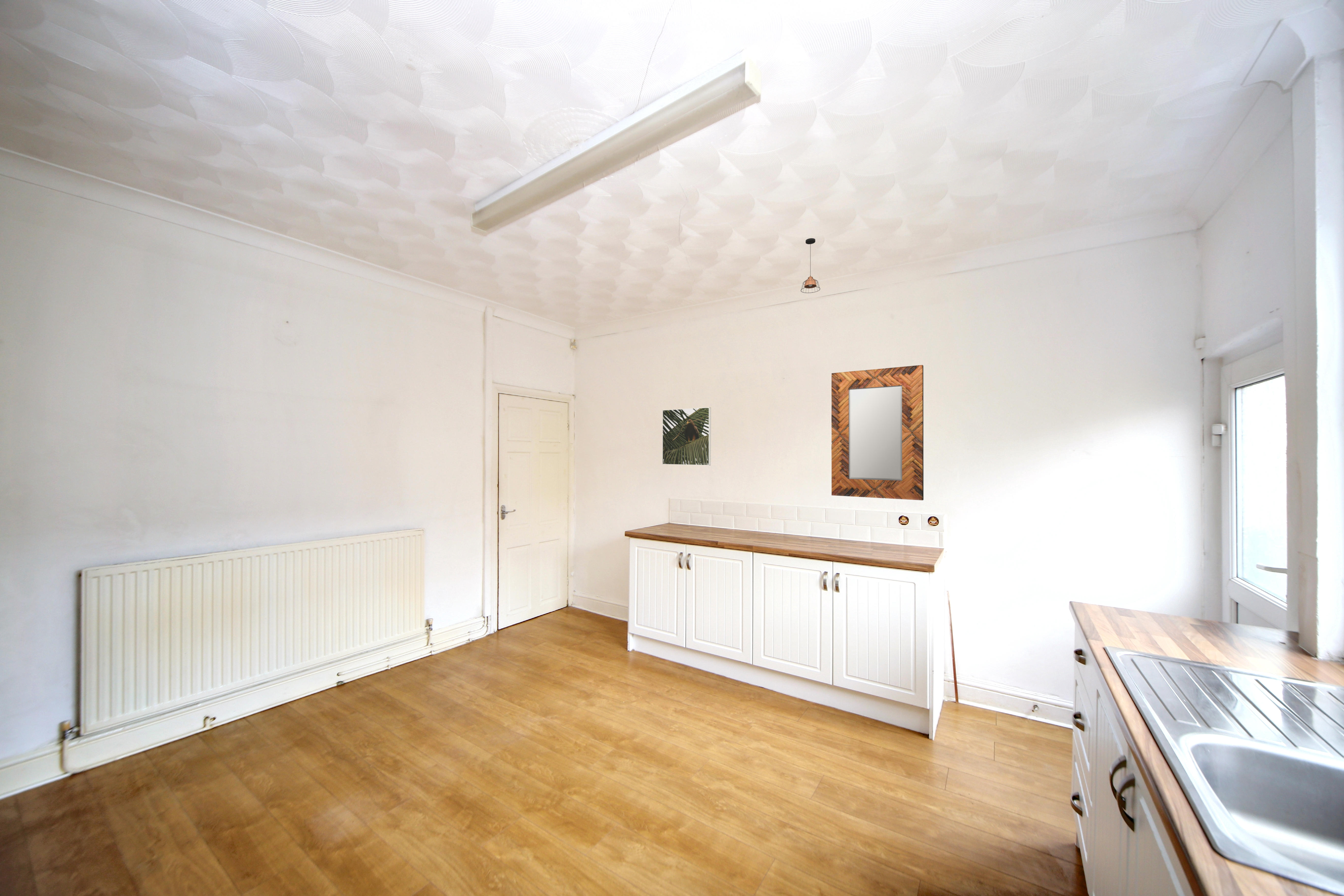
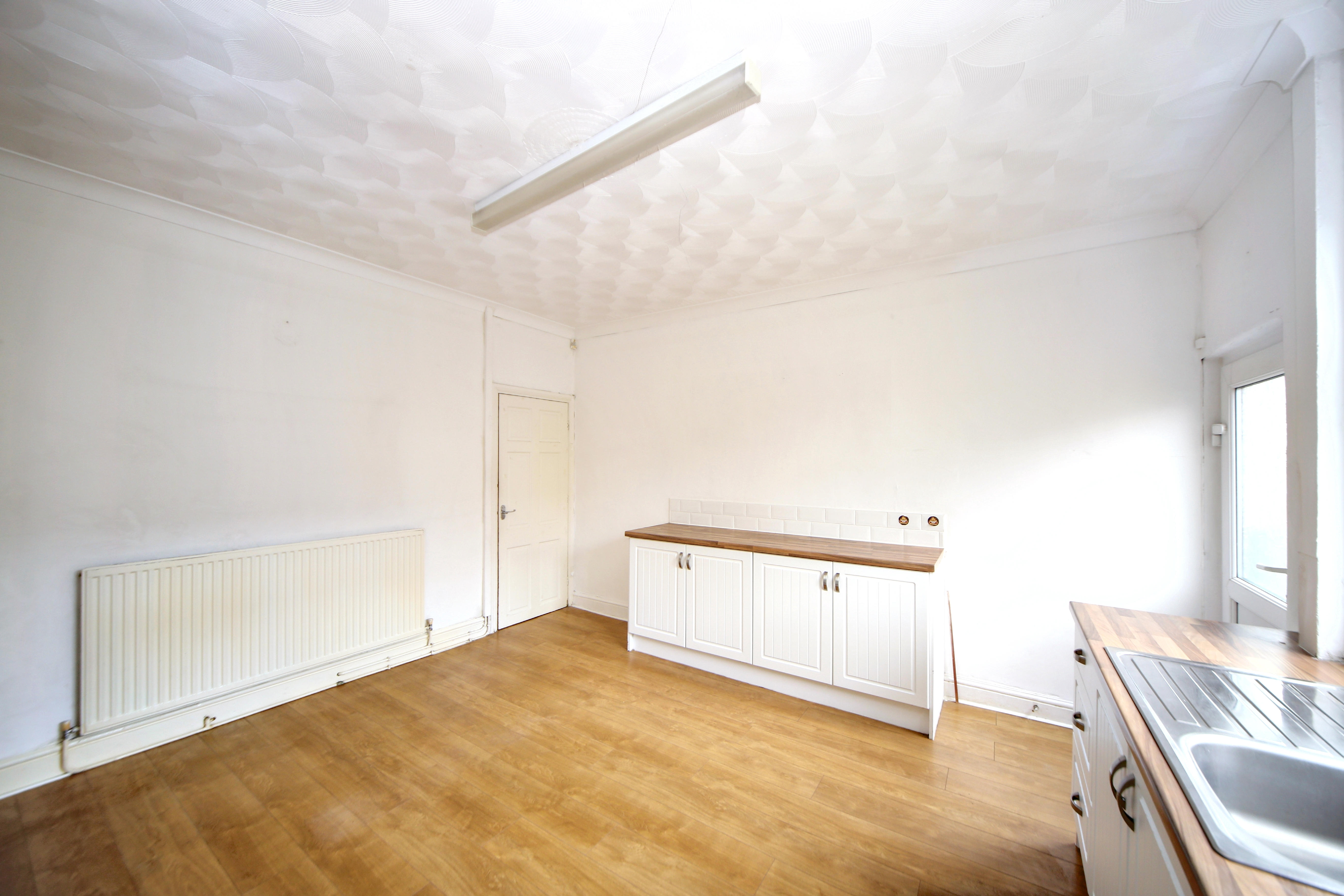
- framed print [662,407,711,466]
- home mirror [831,365,924,501]
- pendant light [800,238,821,293]
